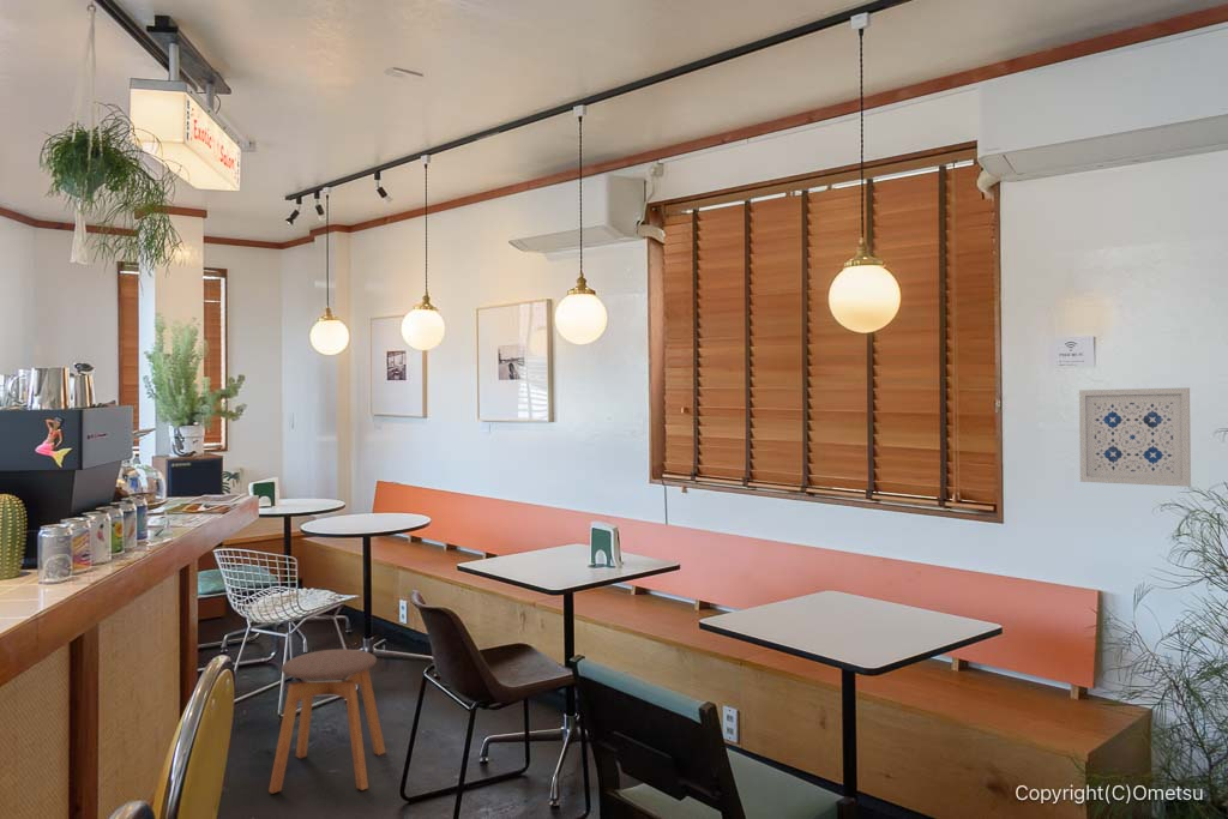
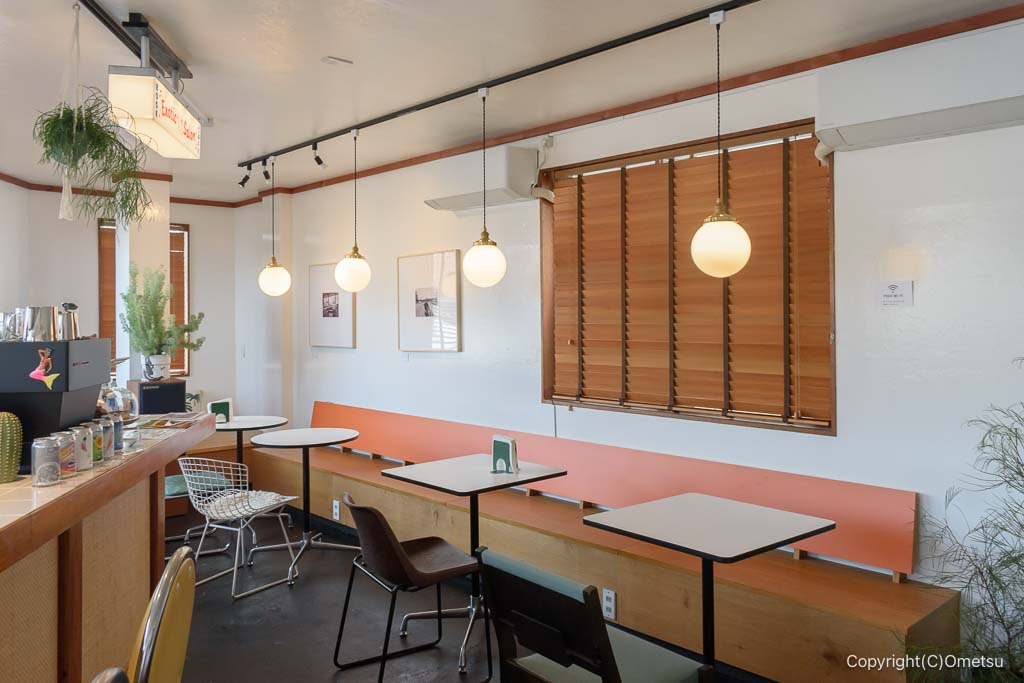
- stool [267,648,387,795]
- wall art [1078,386,1192,488]
